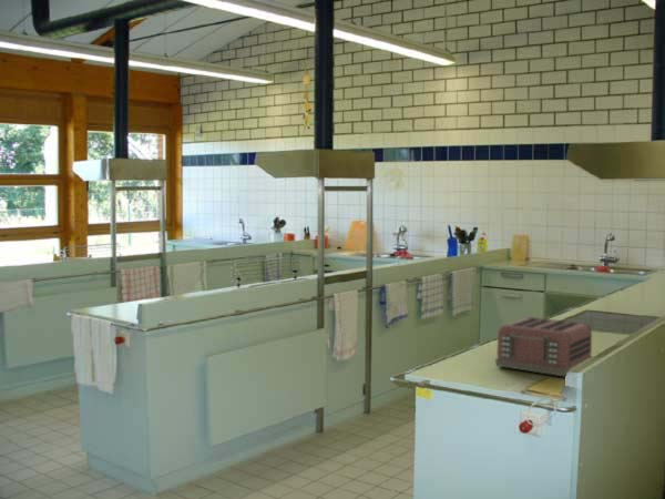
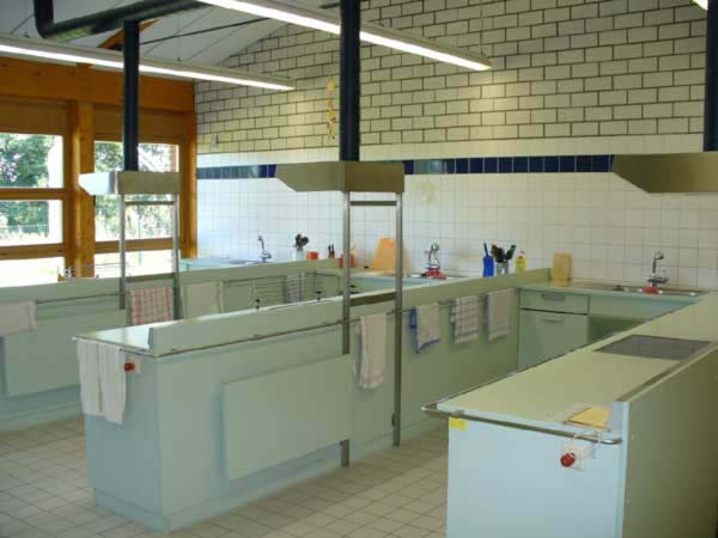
- toaster [494,316,594,378]
